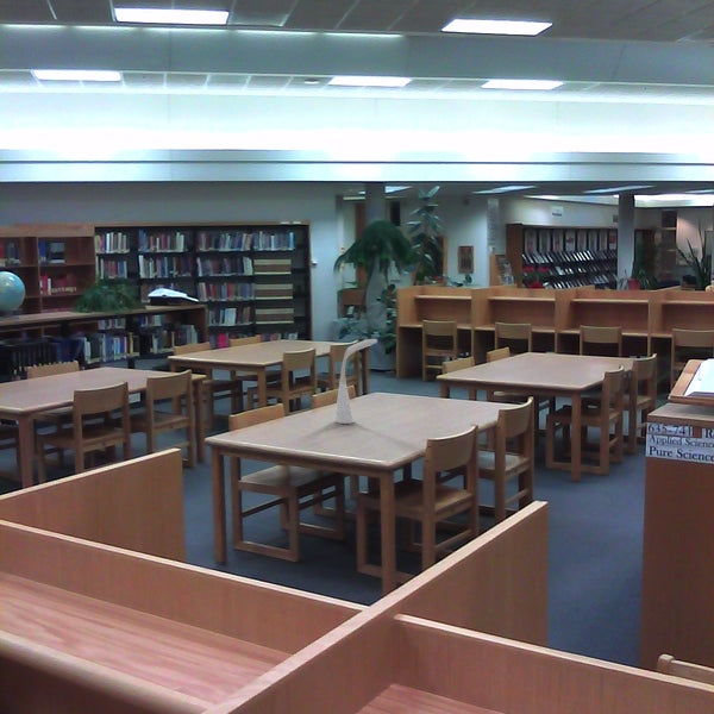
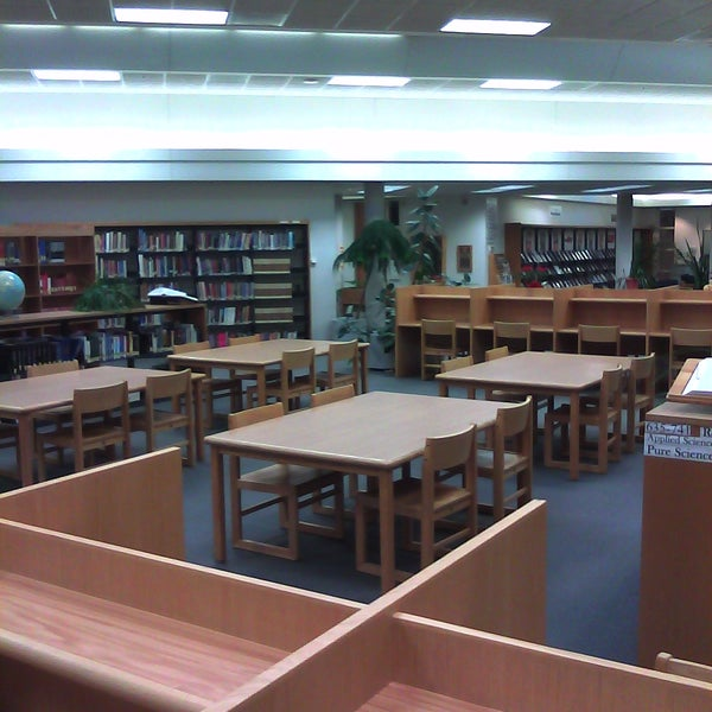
- desk lamp [333,338,378,425]
